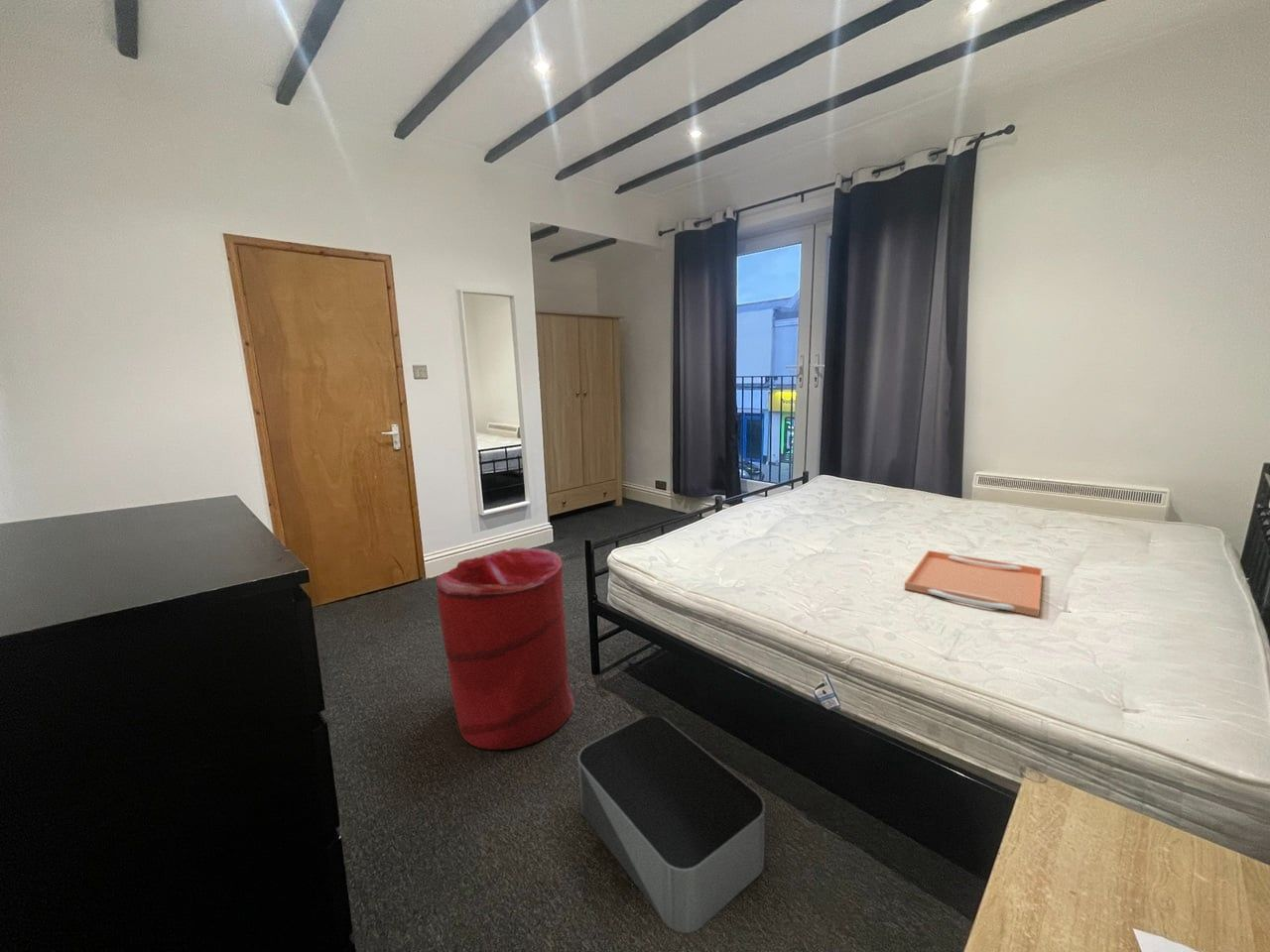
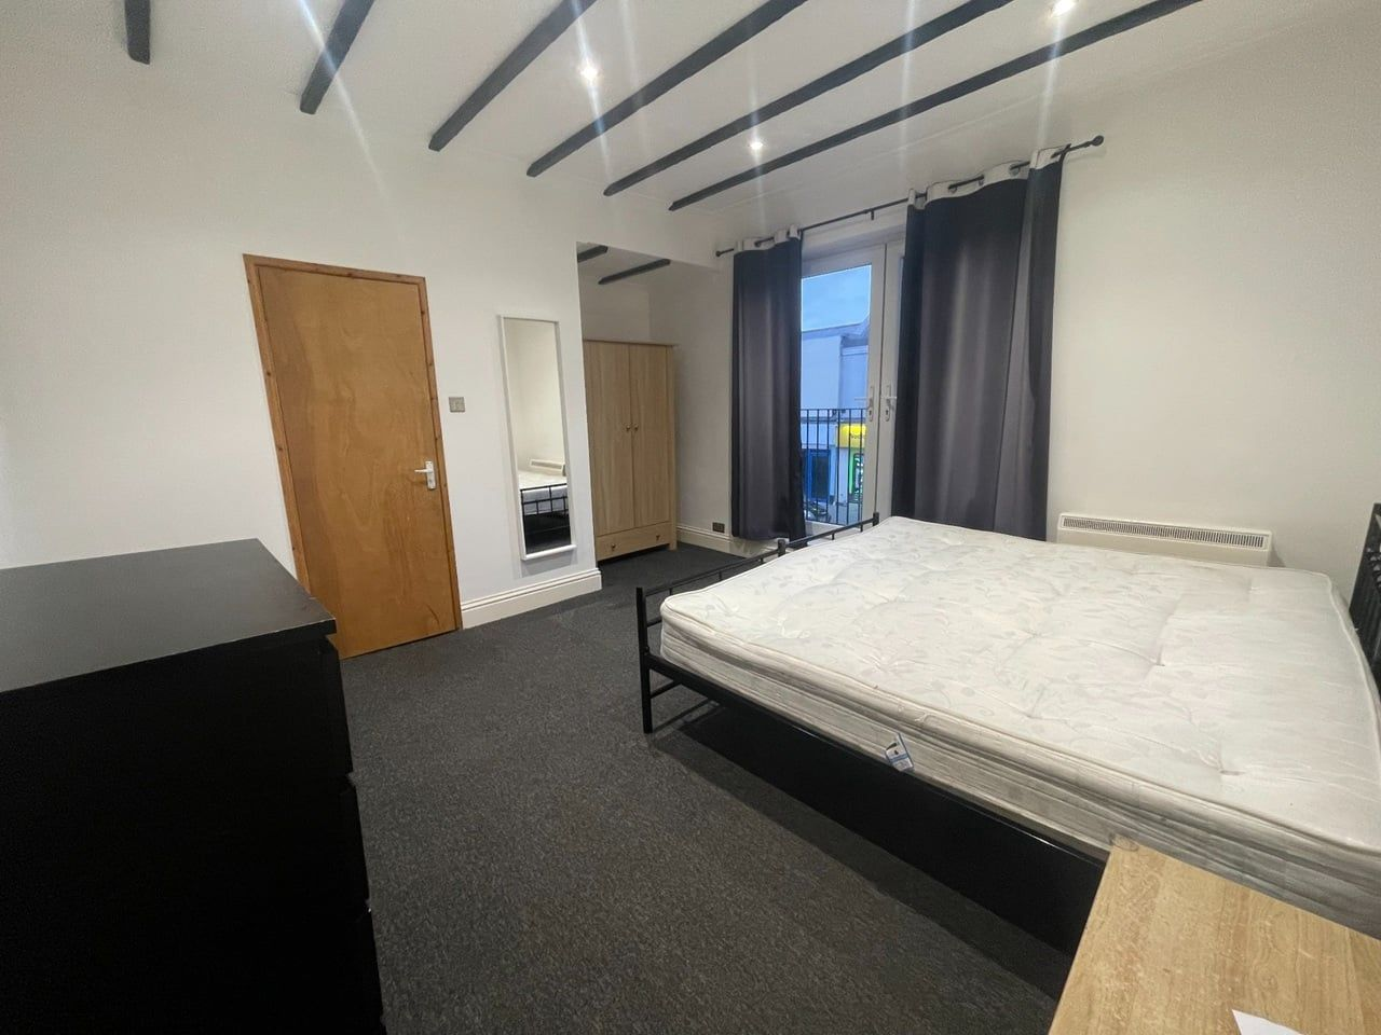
- storage bin [576,714,766,934]
- laundry hamper [436,547,575,751]
- serving tray [903,549,1044,618]
